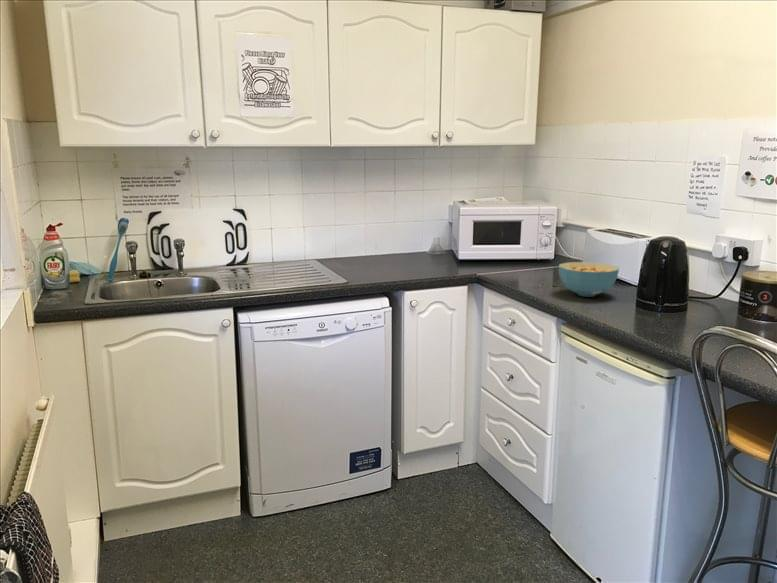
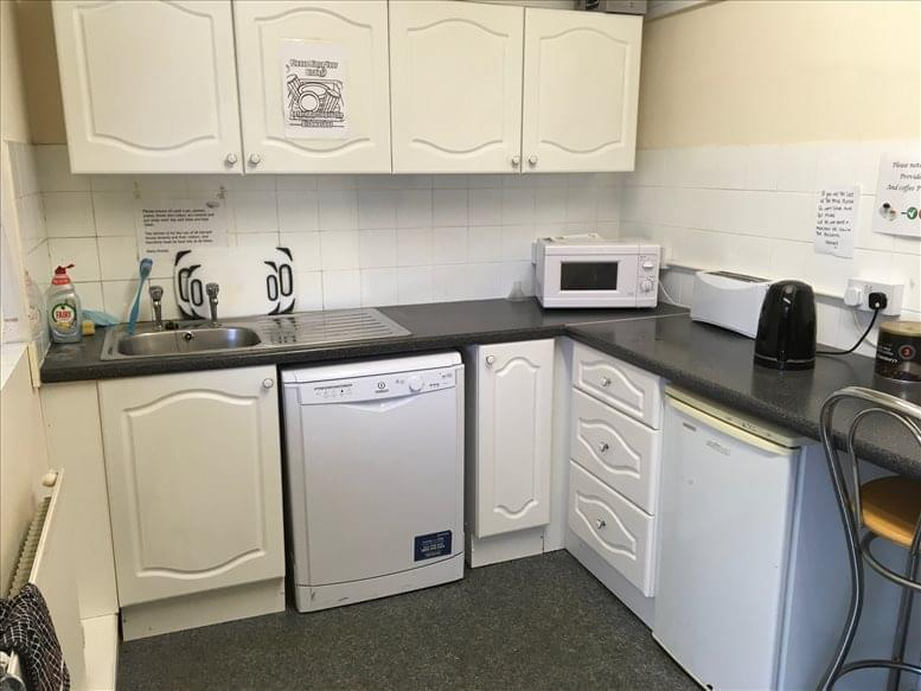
- cereal bowl [558,261,620,298]
